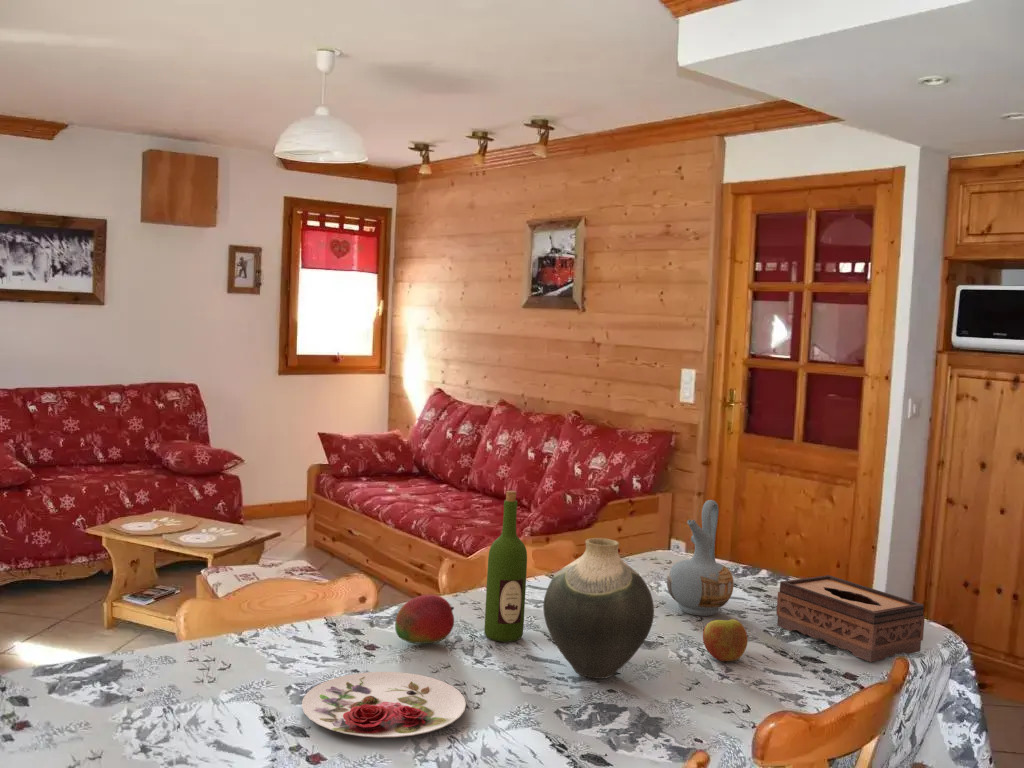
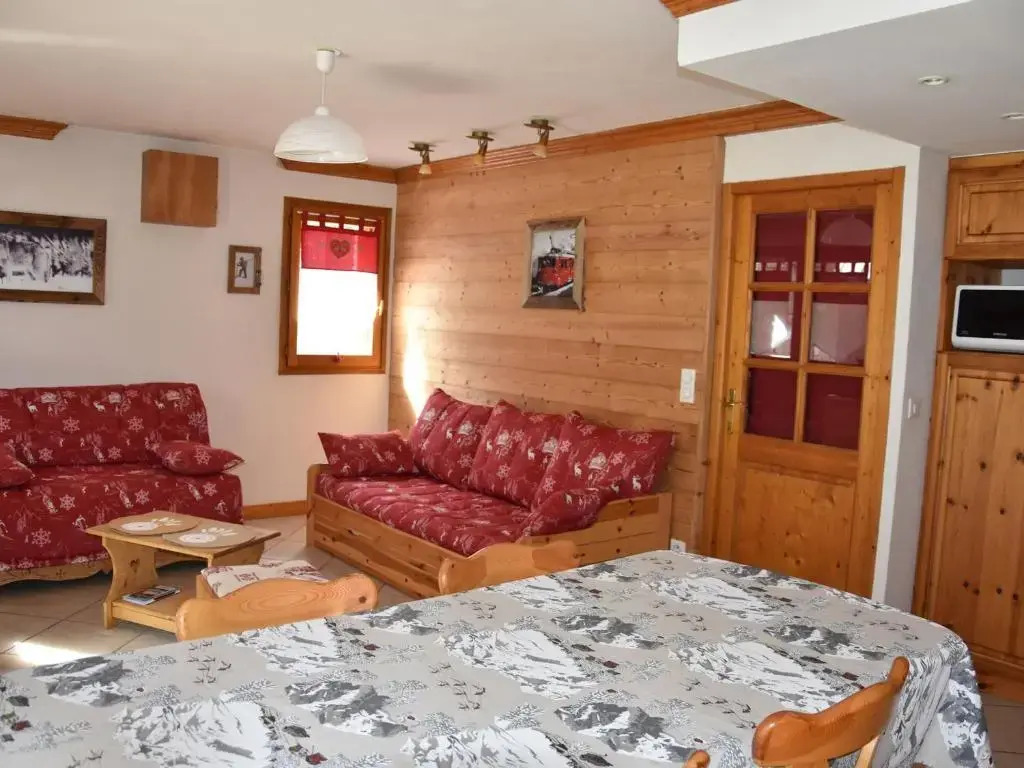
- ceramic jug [666,499,735,617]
- vase [542,537,655,680]
- wine bottle [484,490,528,643]
- apple [702,618,748,662]
- tissue box [775,574,926,663]
- fruit [394,594,455,645]
- plate [301,671,467,738]
